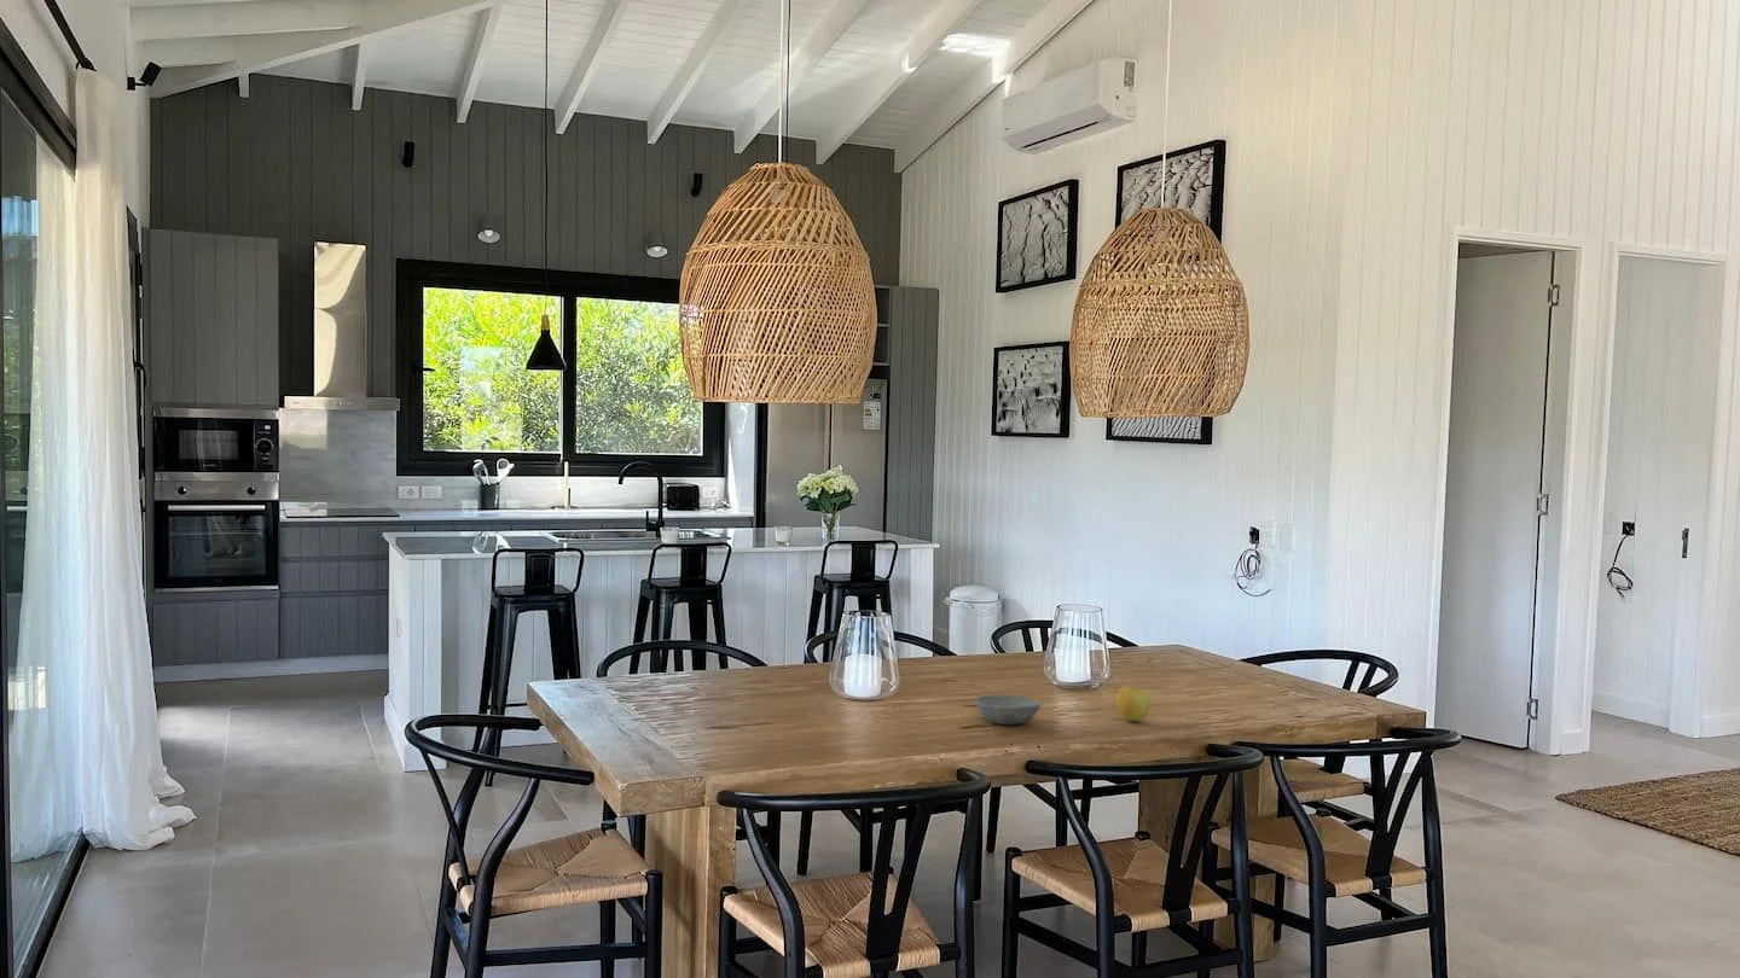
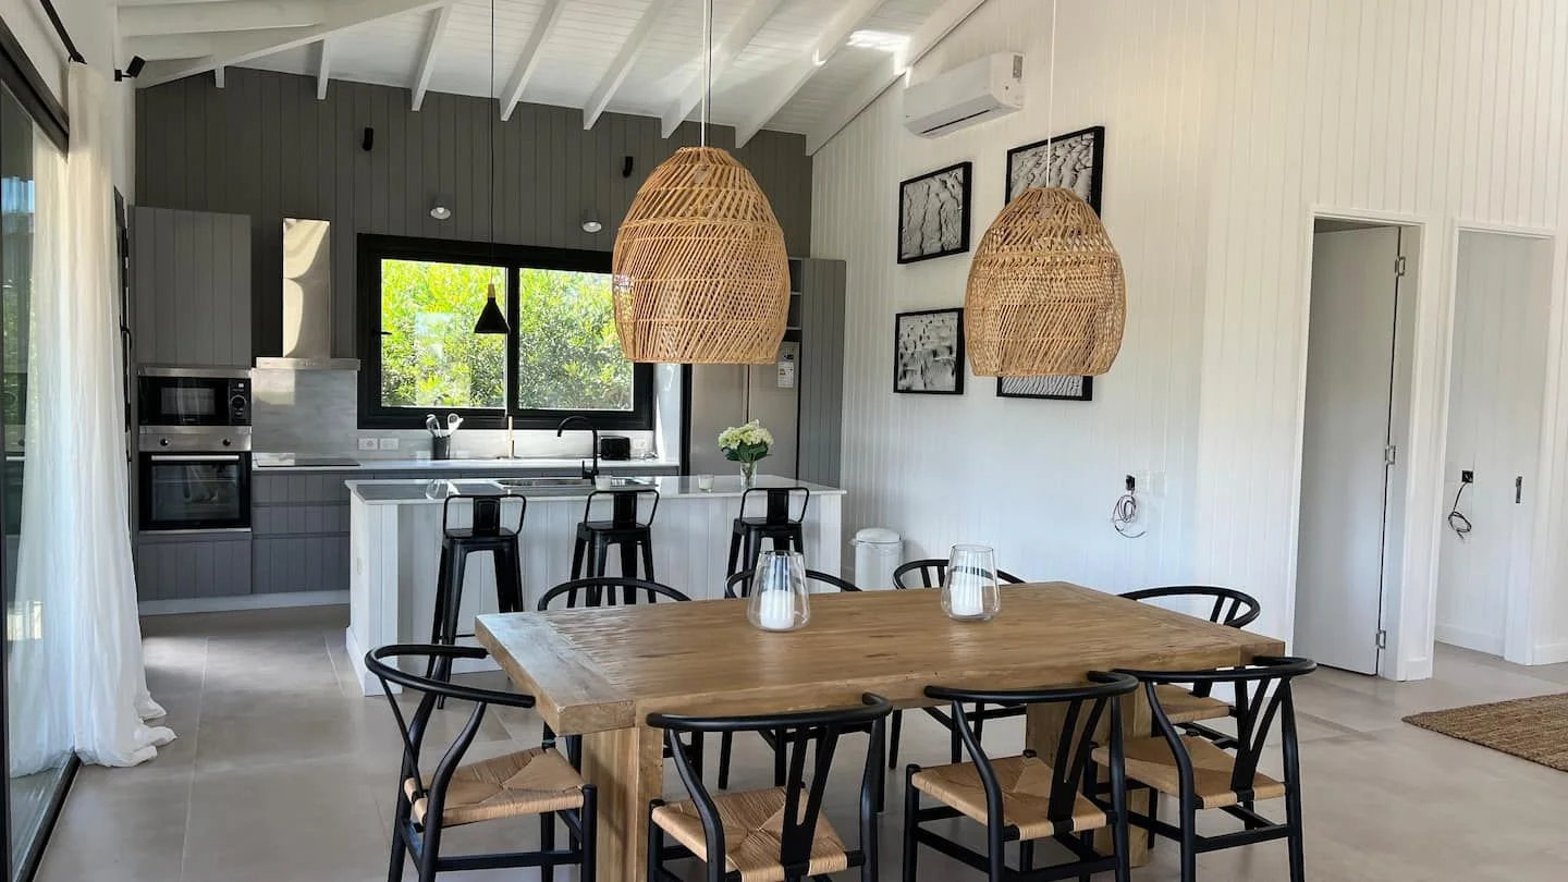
- apple [1114,686,1153,722]
- bowl [974,693,1042,726]
